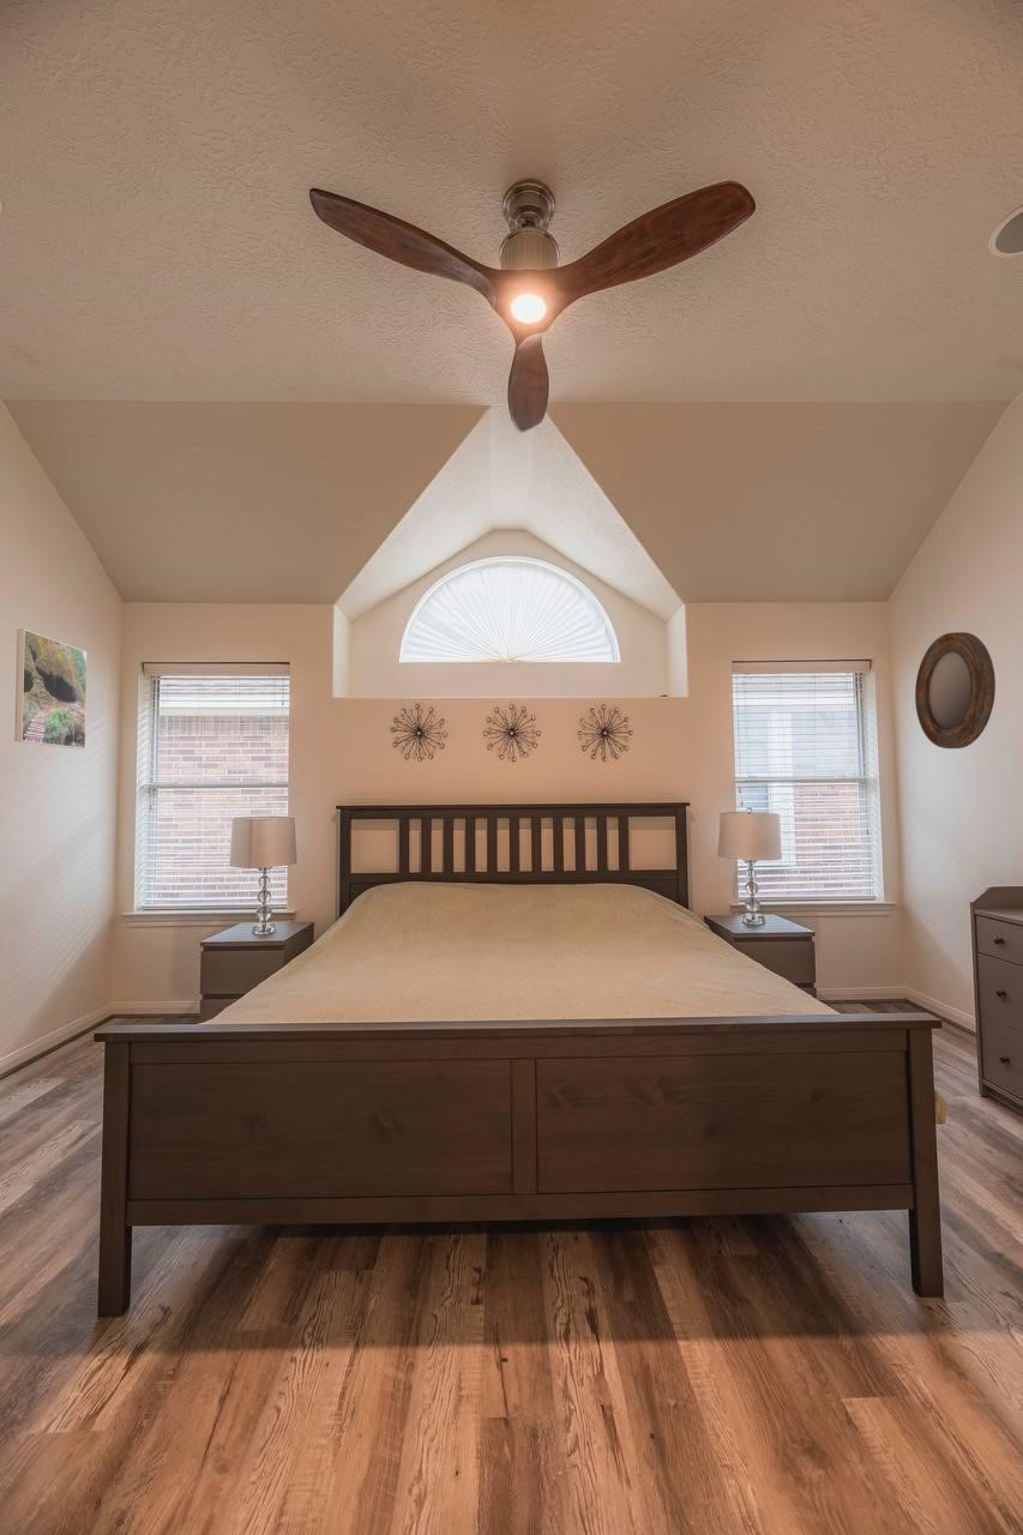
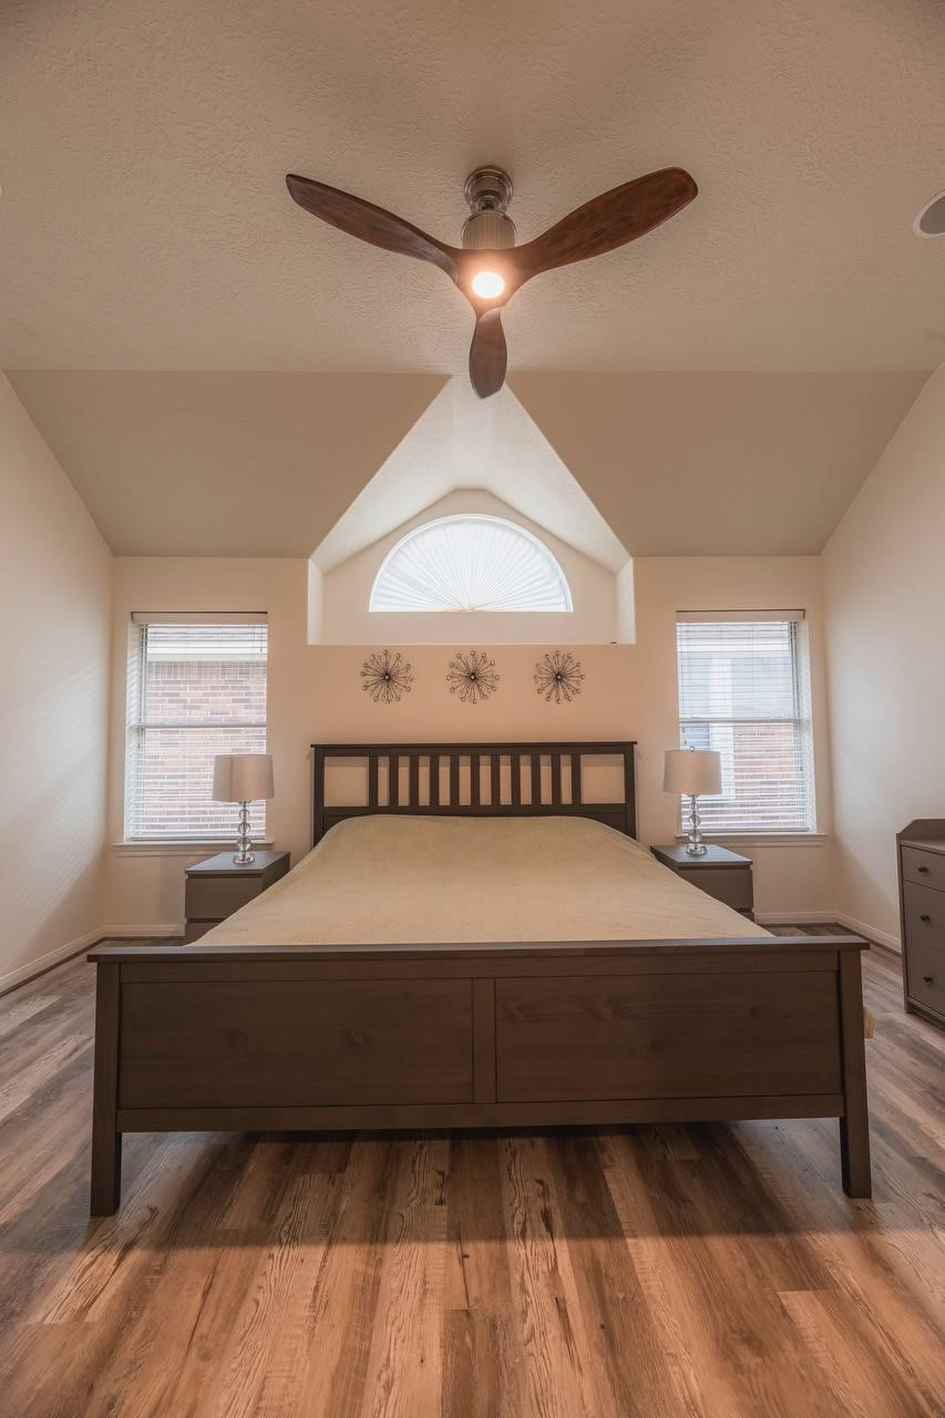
- home mirror [914,631,997,750]
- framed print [13,628,88,751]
